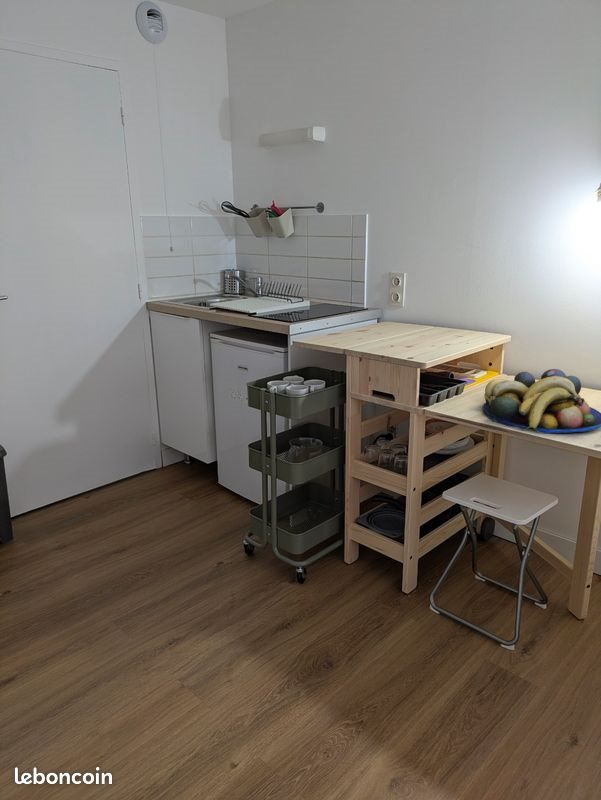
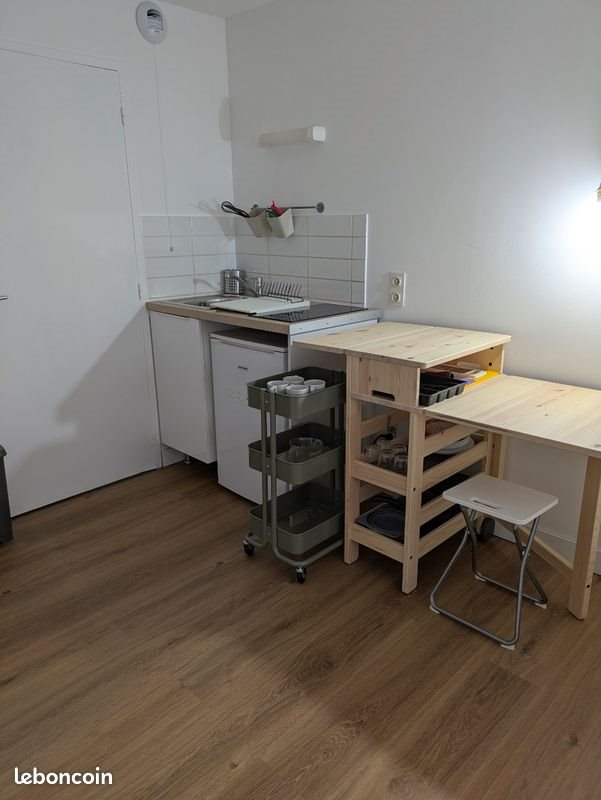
- fruit bowl [482,368,601,434]
